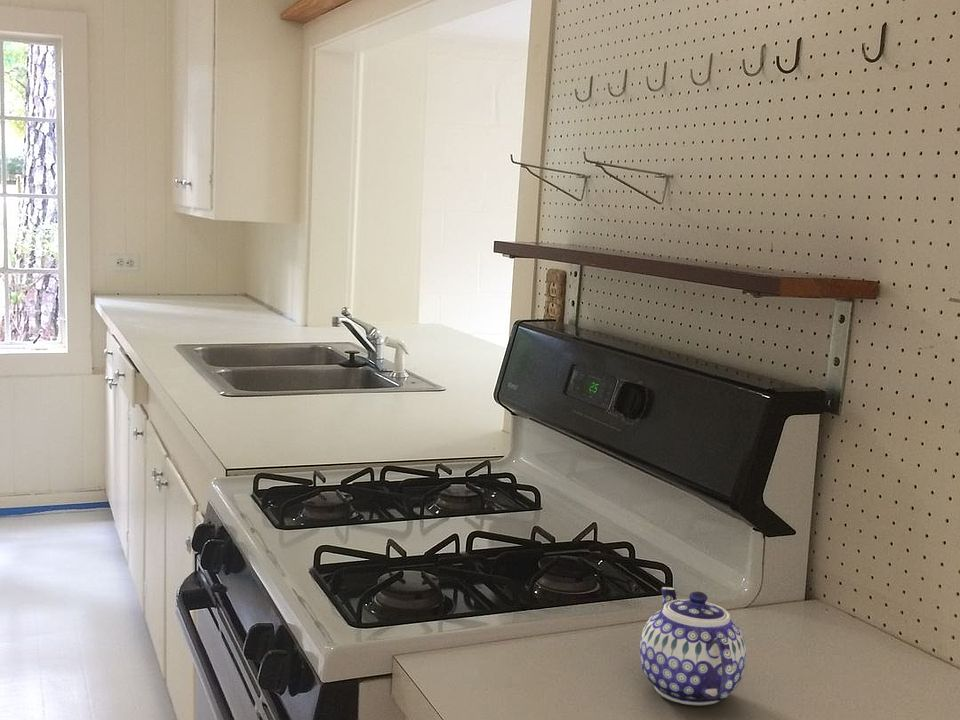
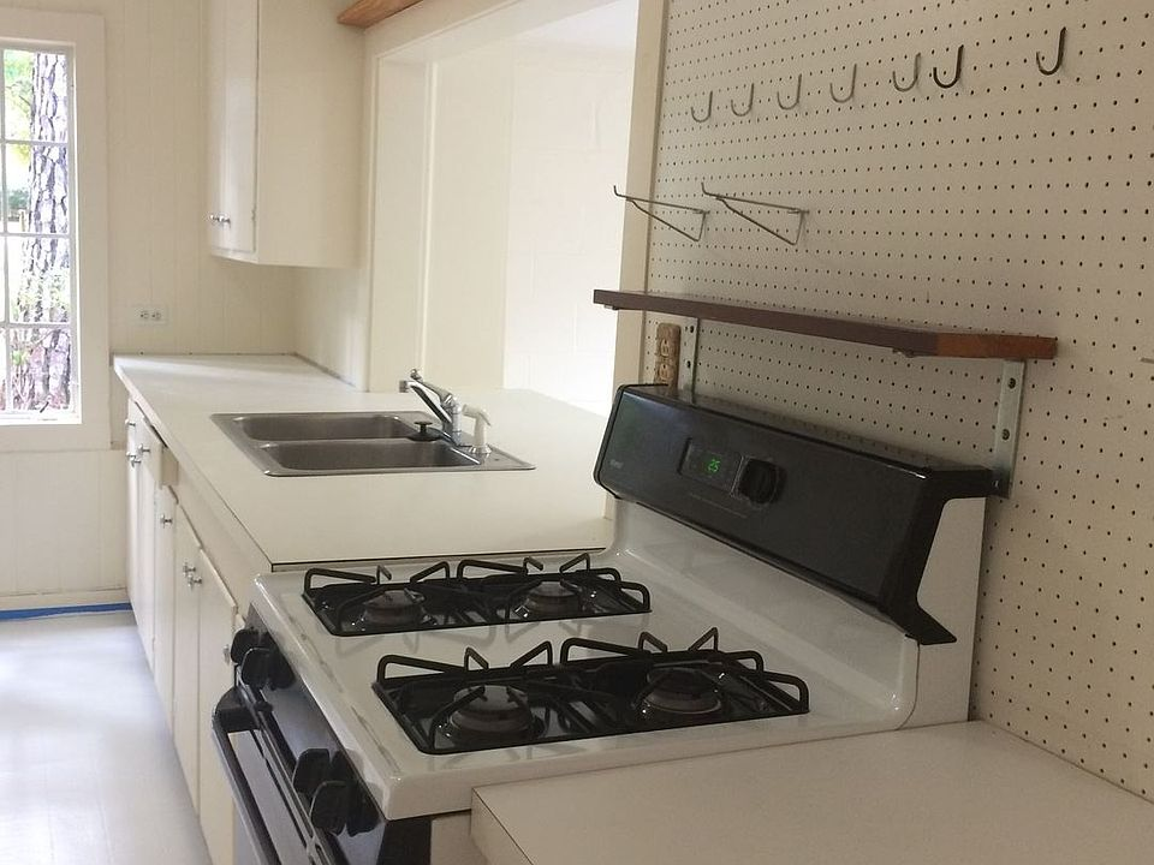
- teapot [639,586,747,706]
